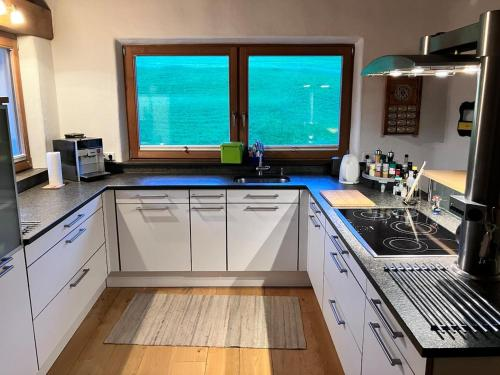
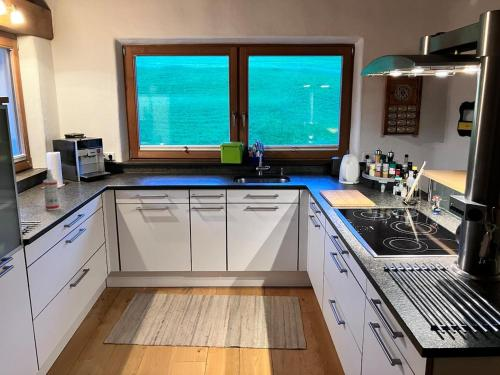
+ spray bottle [42,169,60,211]
